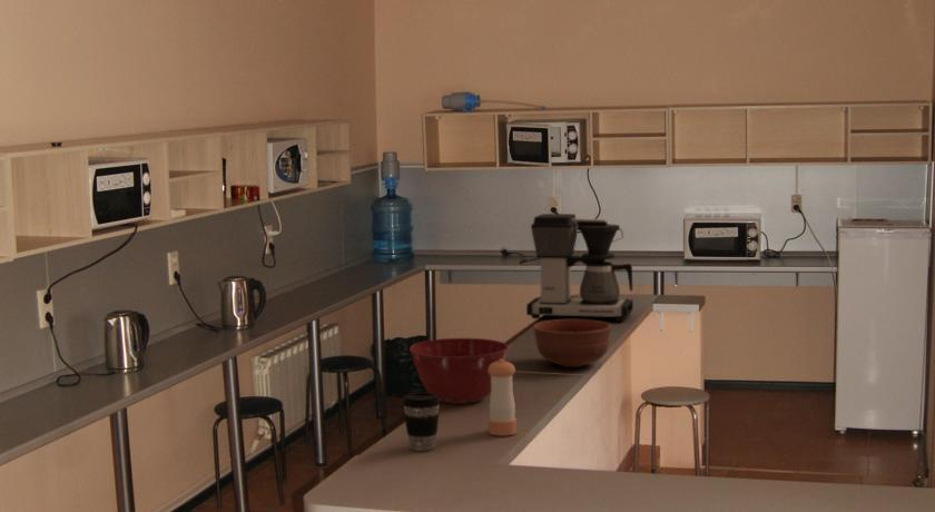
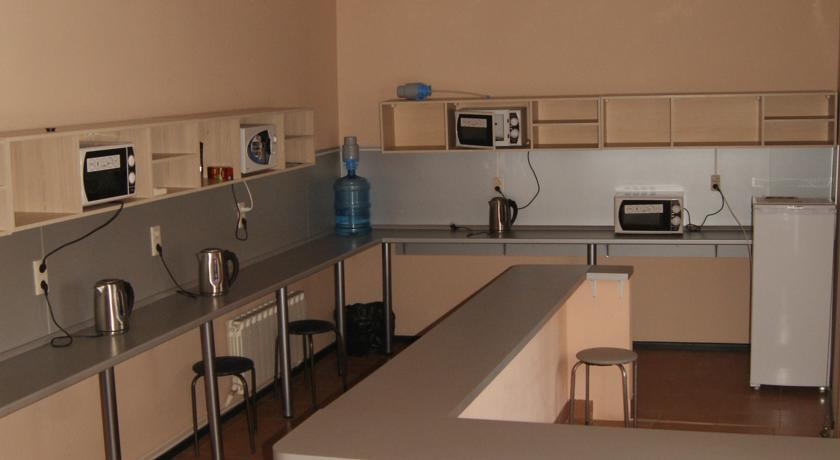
- bowl [532,318,612,368]
- coffee maker [525,213,634,322]
- pepper shaker [488,360,518,436]
- mixing bowl [409,337,510,405]
- coffee cup [402,392,441,452]
